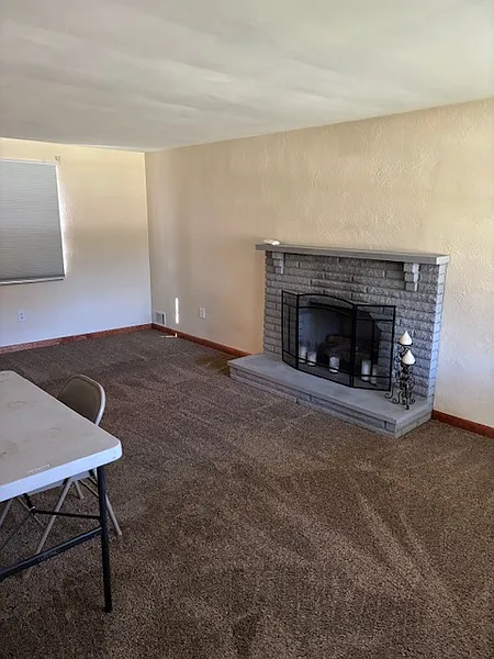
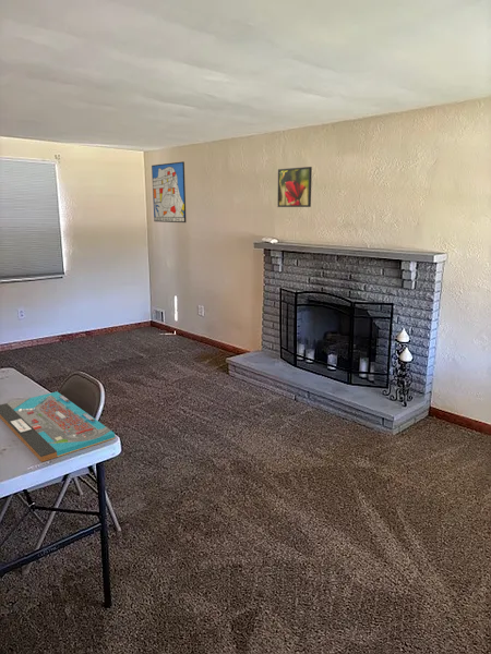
+ wall art [151,160,188,223]
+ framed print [276,166,313,208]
+ board game [0,390,116,463]
